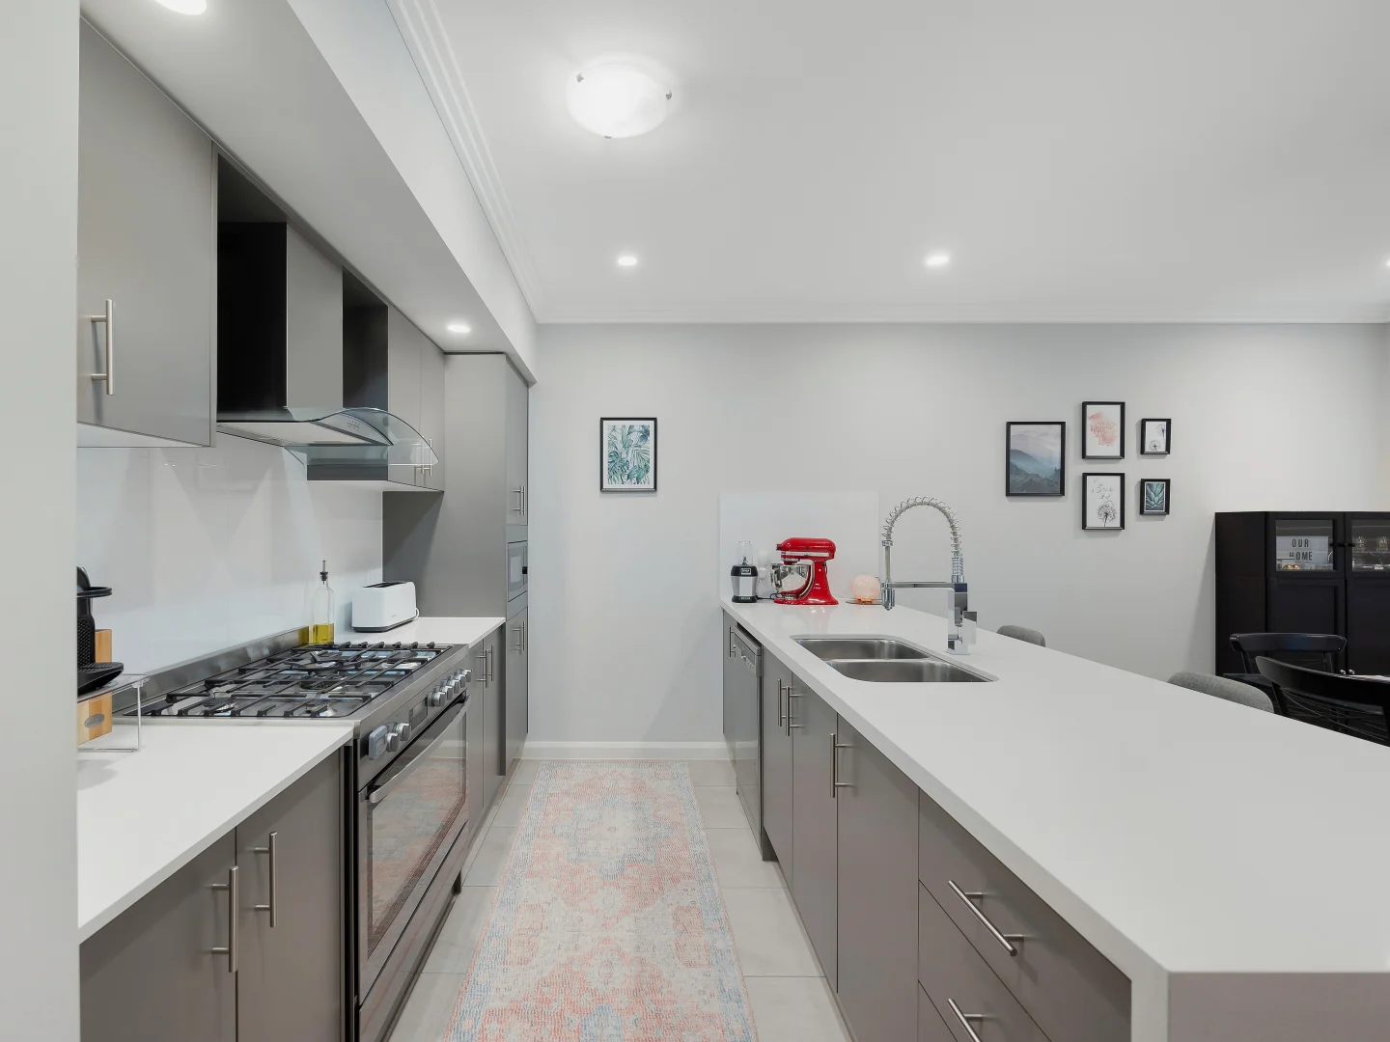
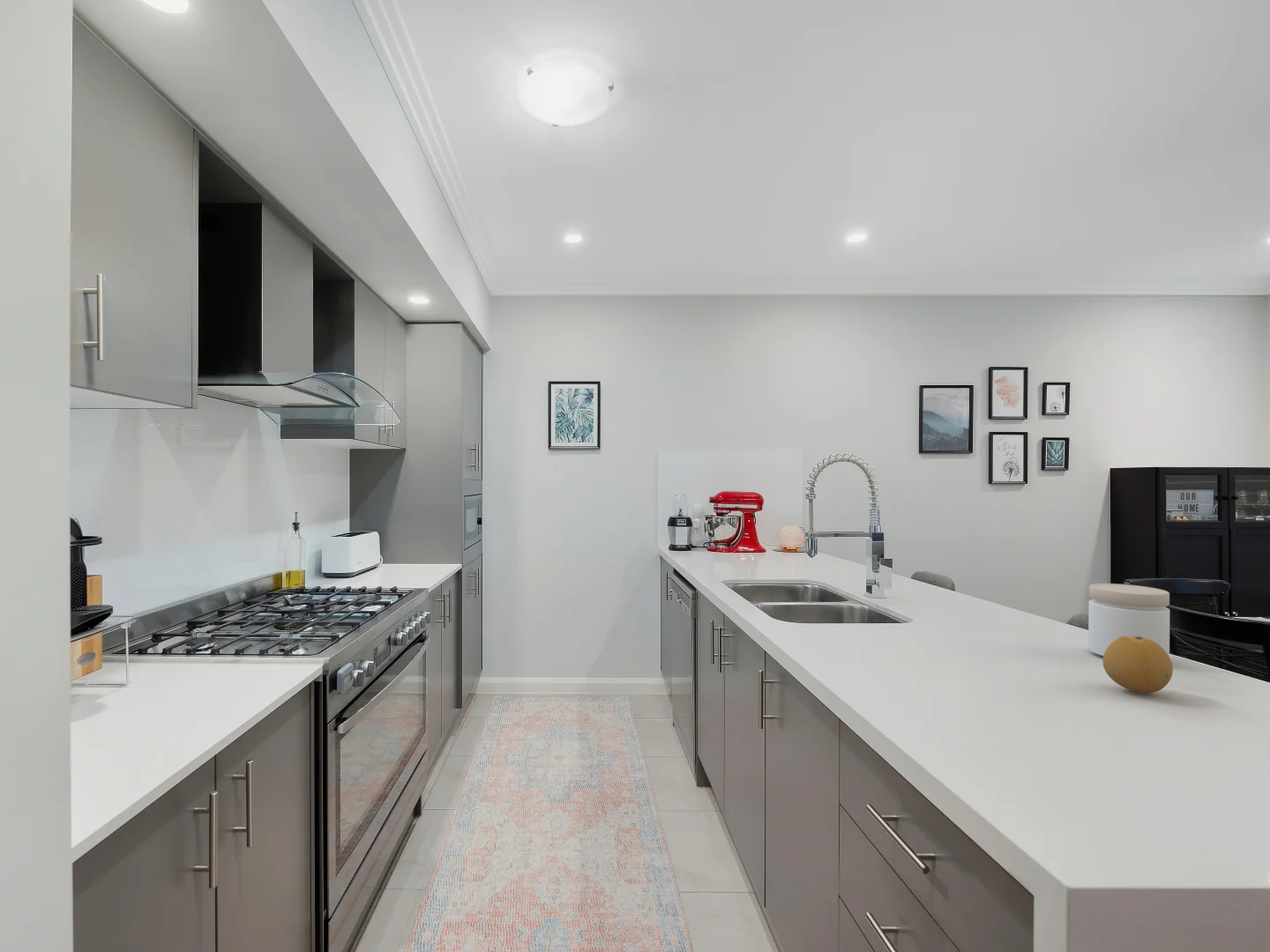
+ fruit [1102,636,1174,694]
+ jar [1087,583,1170,657]
